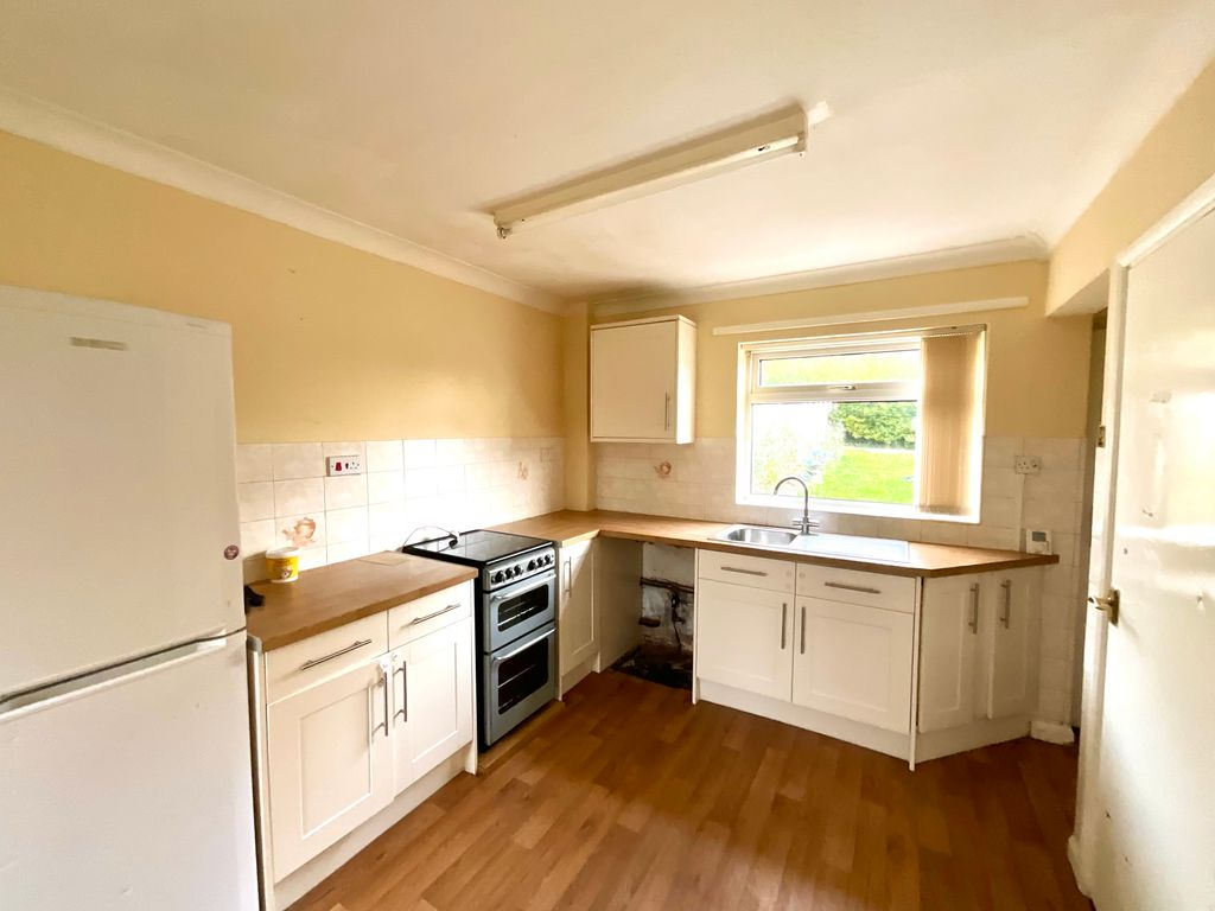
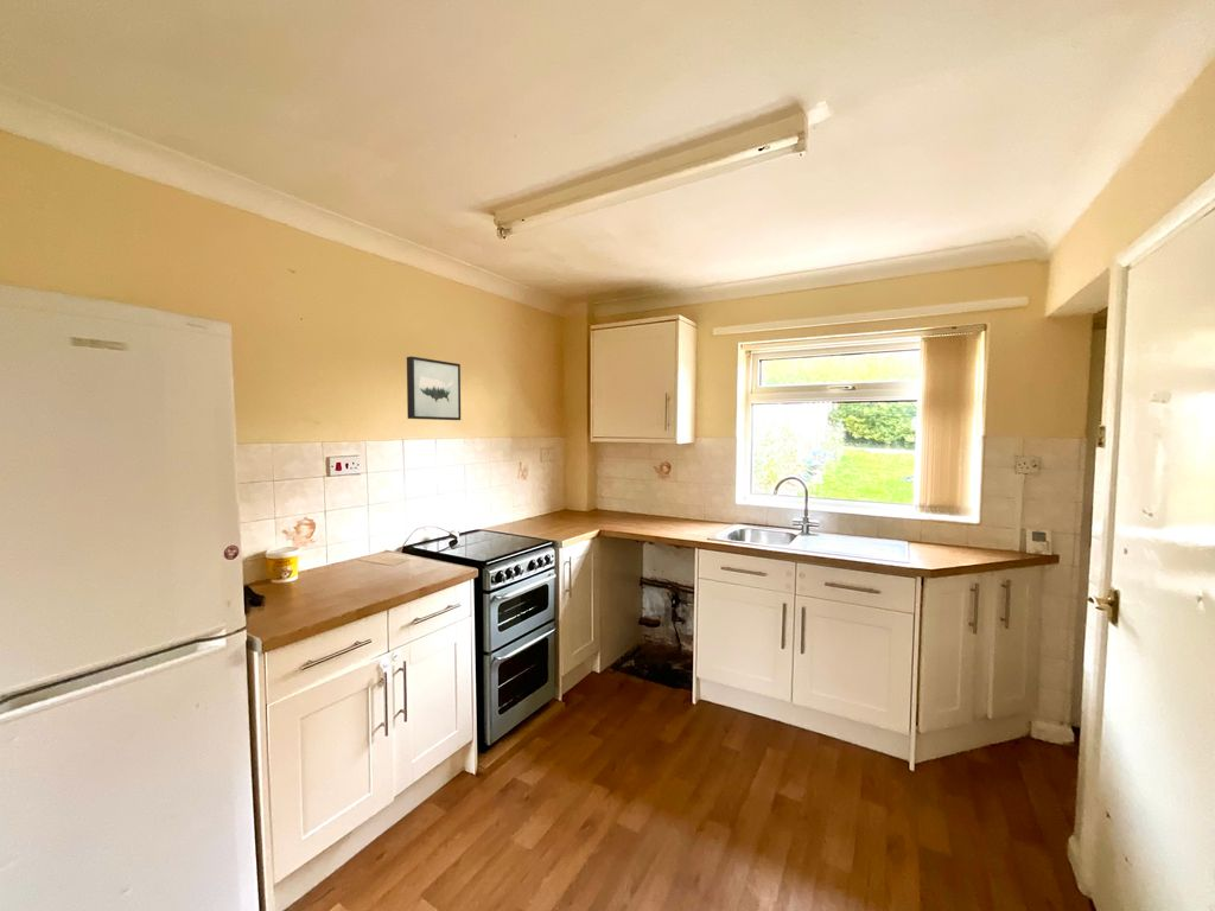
+ wall art [406,356,462,421]
